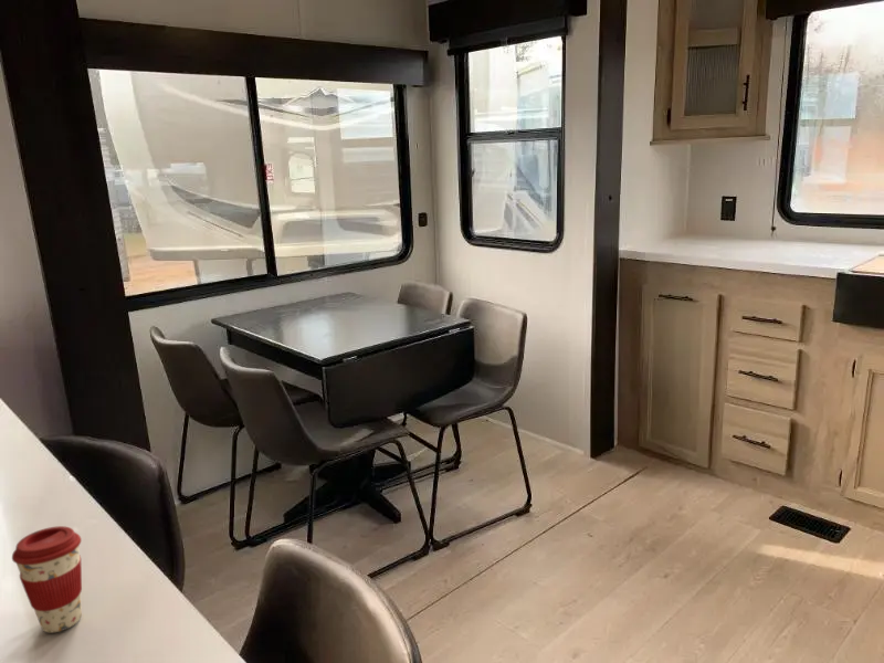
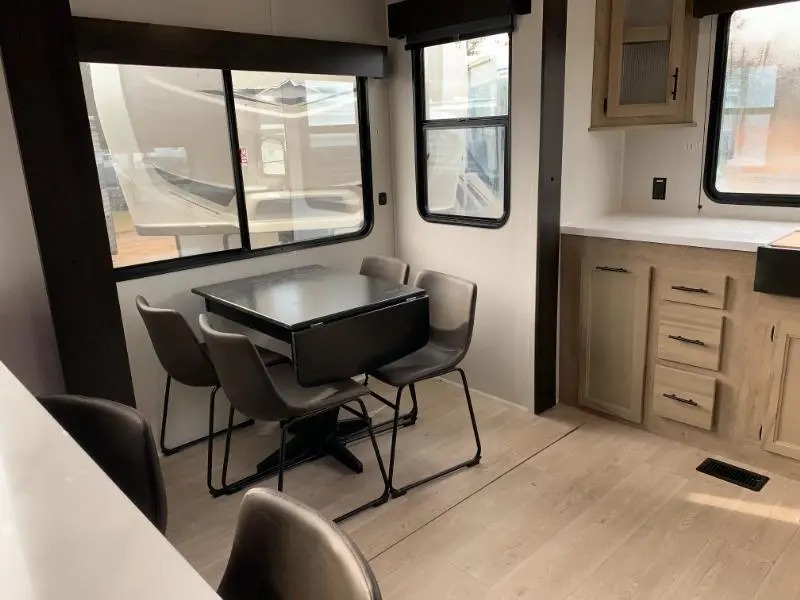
- coffee cup [11,525,83,633]
